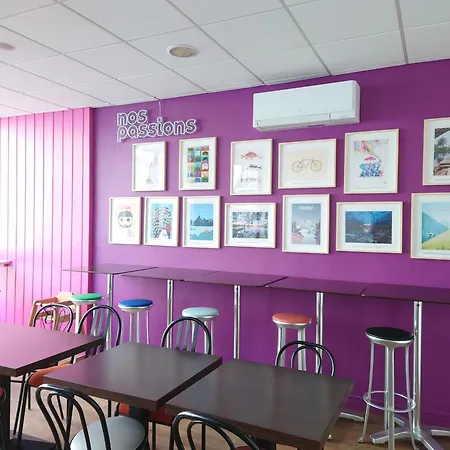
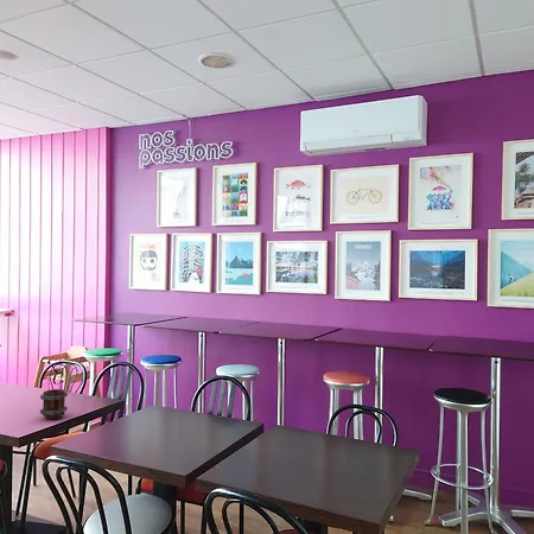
+ mug [39,388,69,420]
